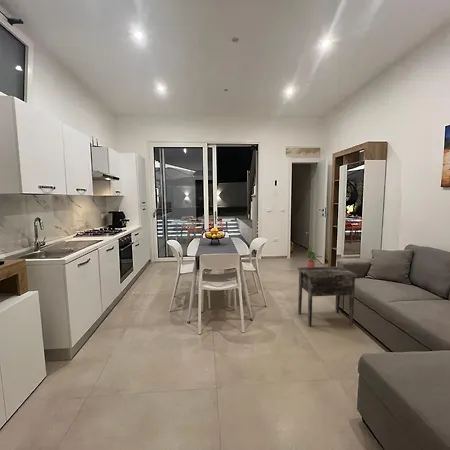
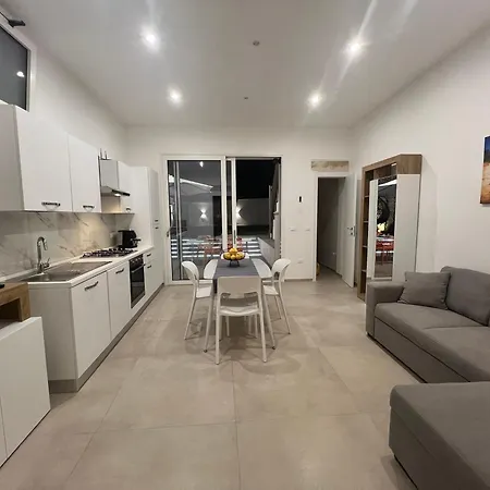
- side table [297,266,358,327]
- potted plant [305,246,323,269]
